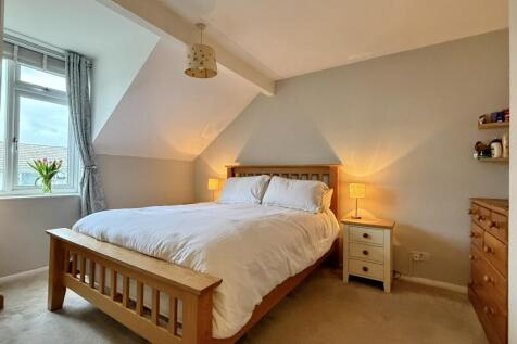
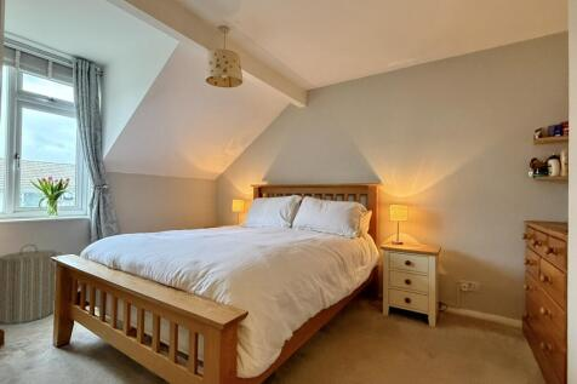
+ laundry hamper [0,243,63,325]
